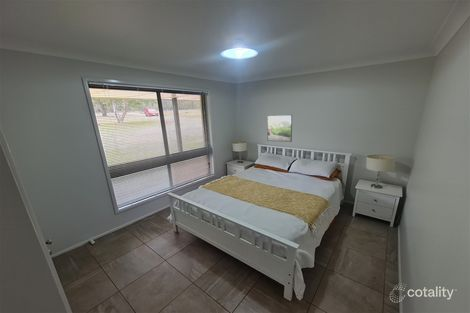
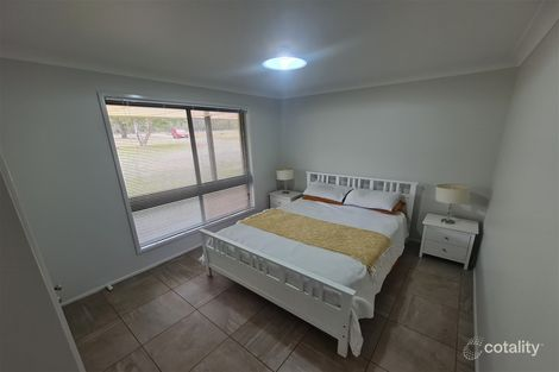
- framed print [266,114,293,143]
